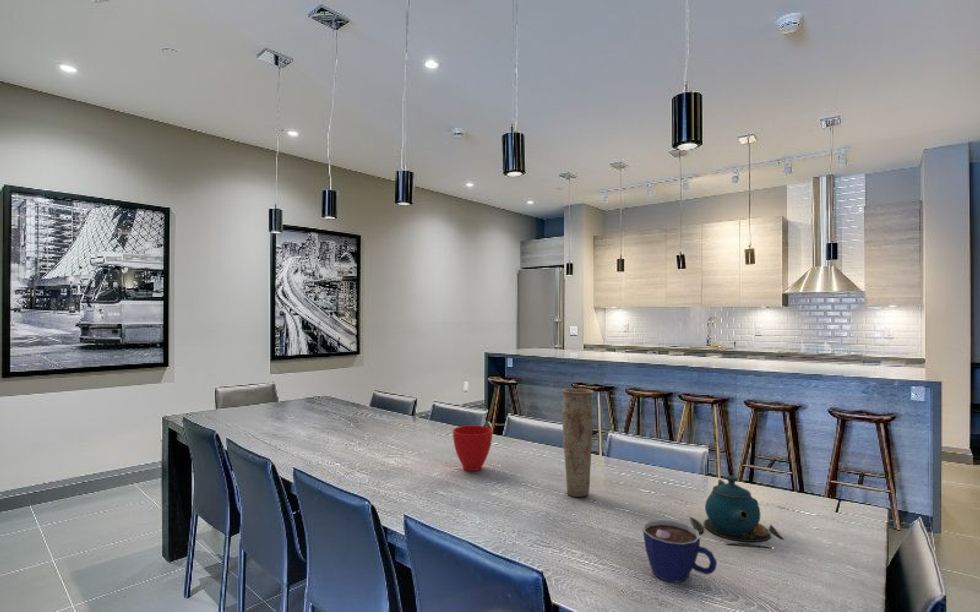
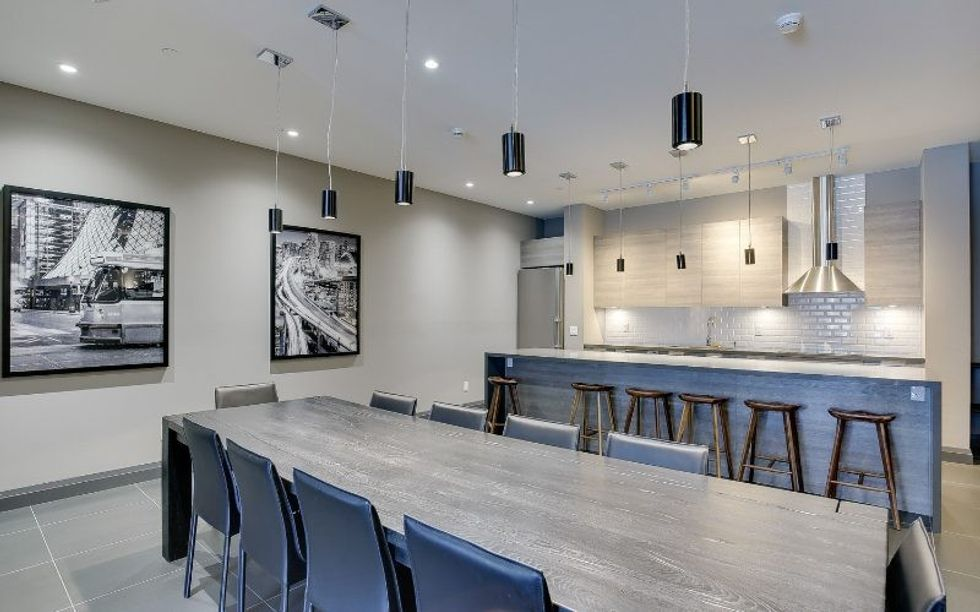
- cup [452,424,494,472]
- vase [560,387,596,498]
- cup [642,519,718,583]
- teapot [689,474,784,549]
